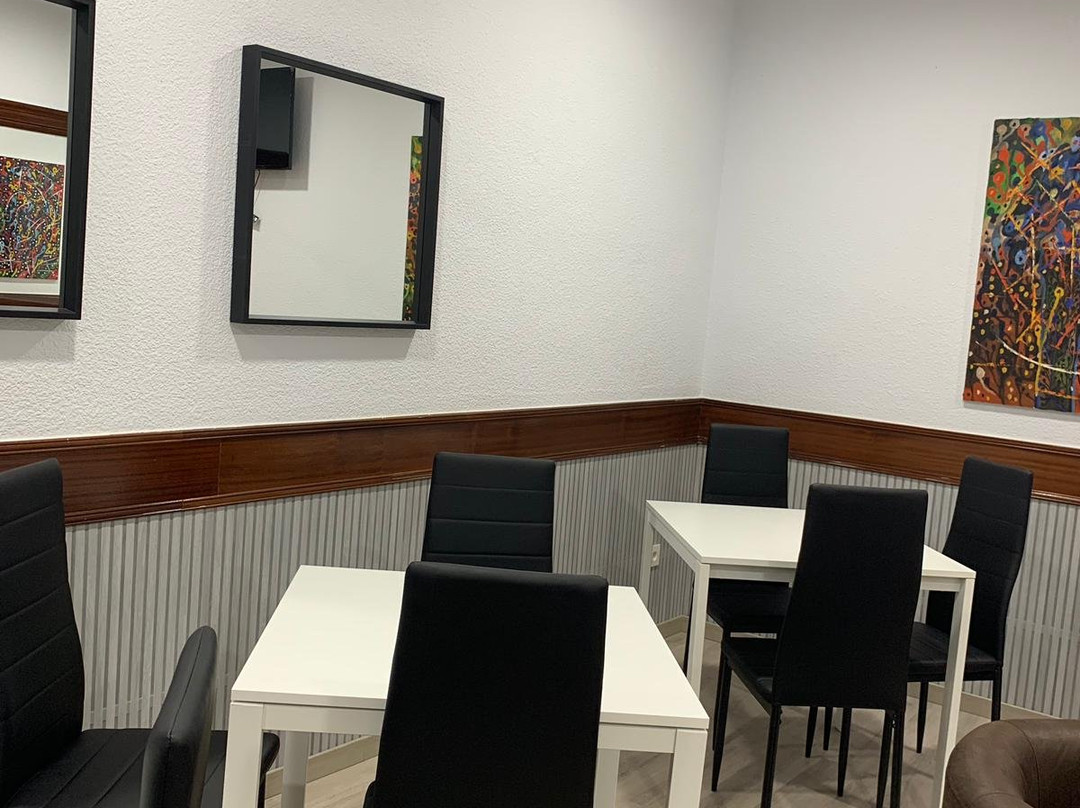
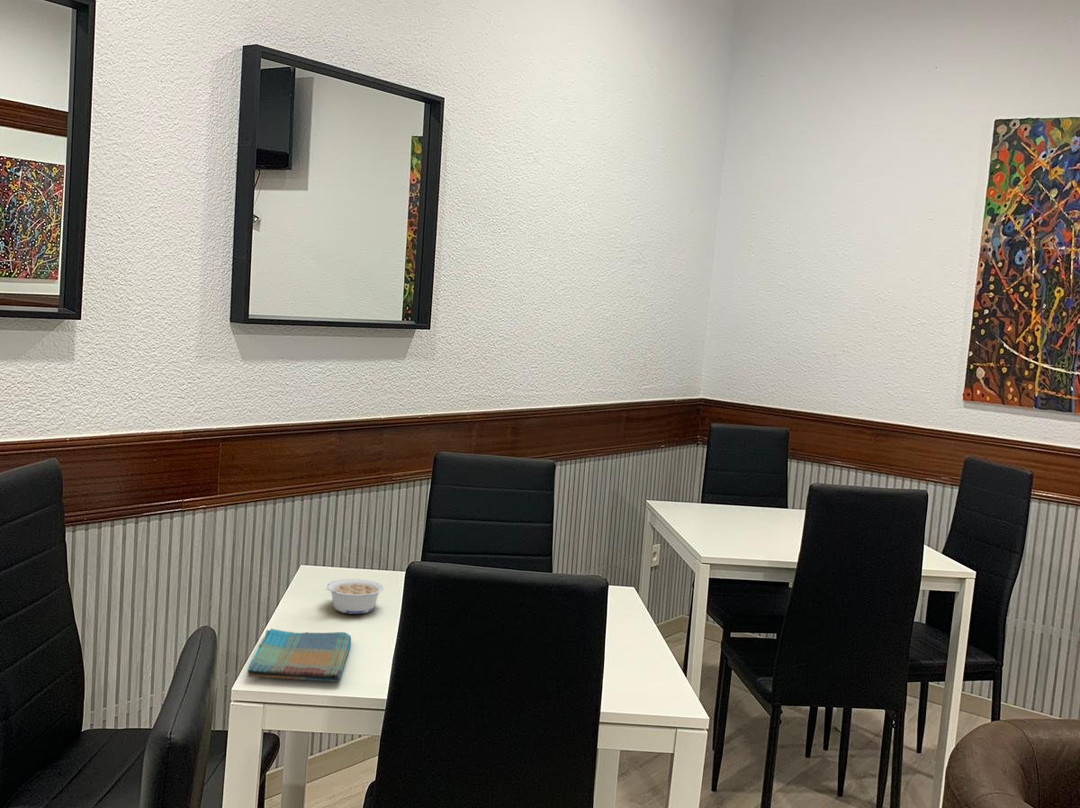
+ legume [325,578,384,615]
+ dish towel [246,628,352,683]
